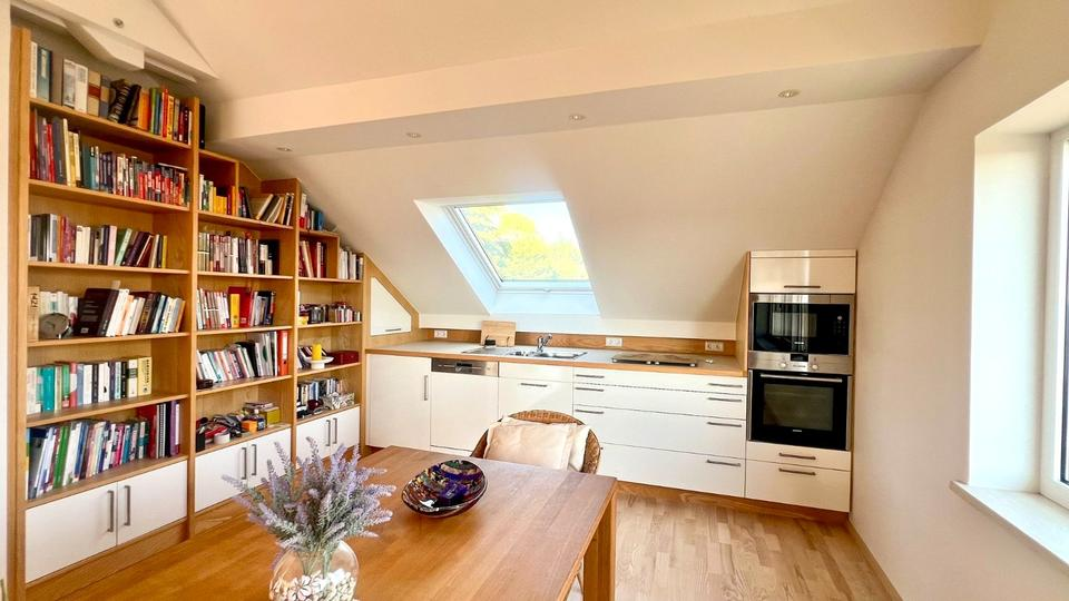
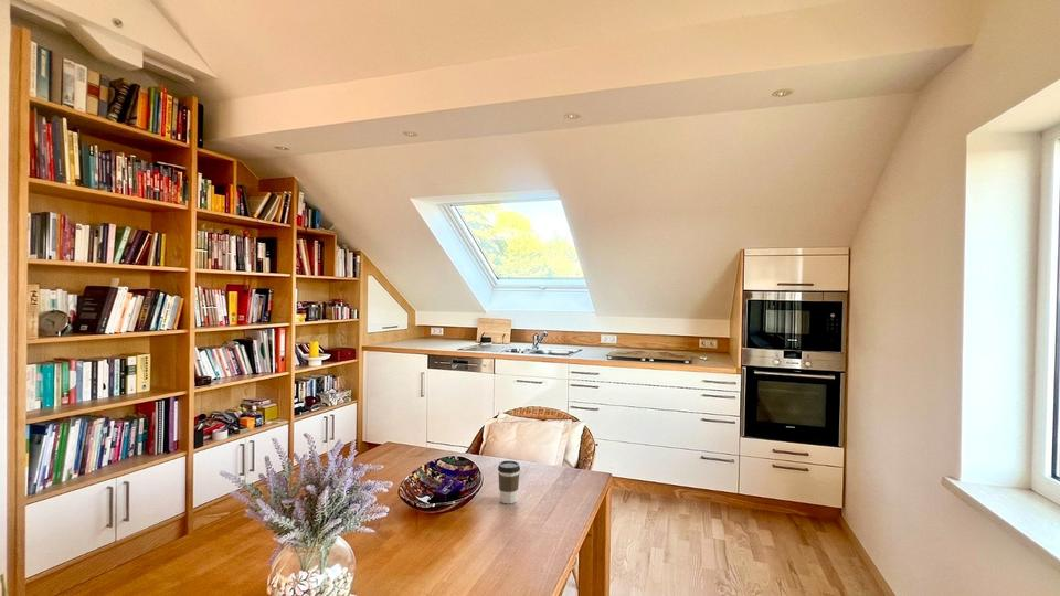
+ coffee cup [497,459,521,504]
